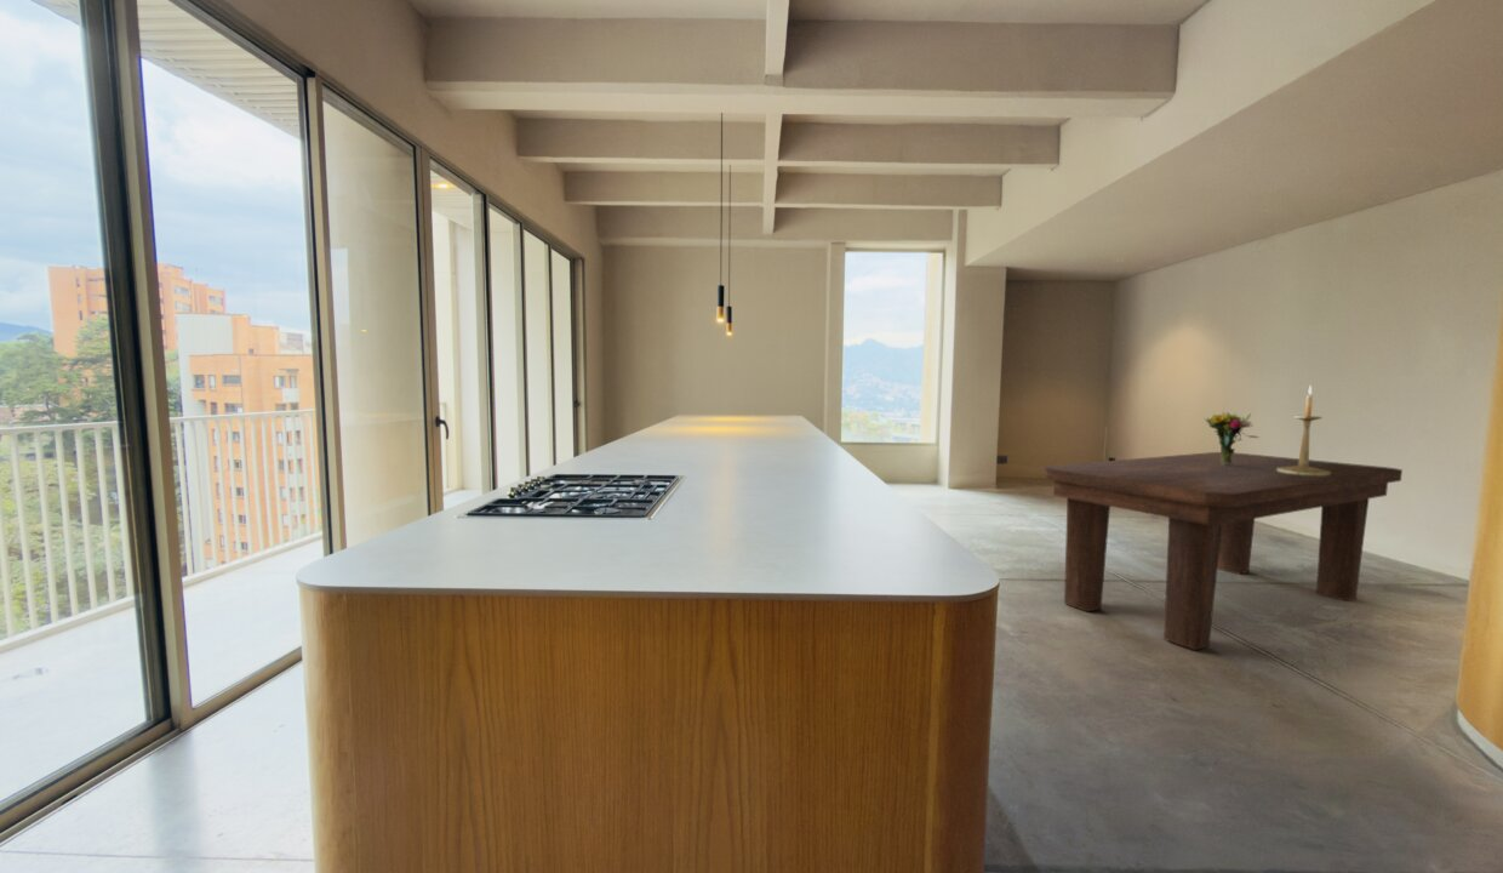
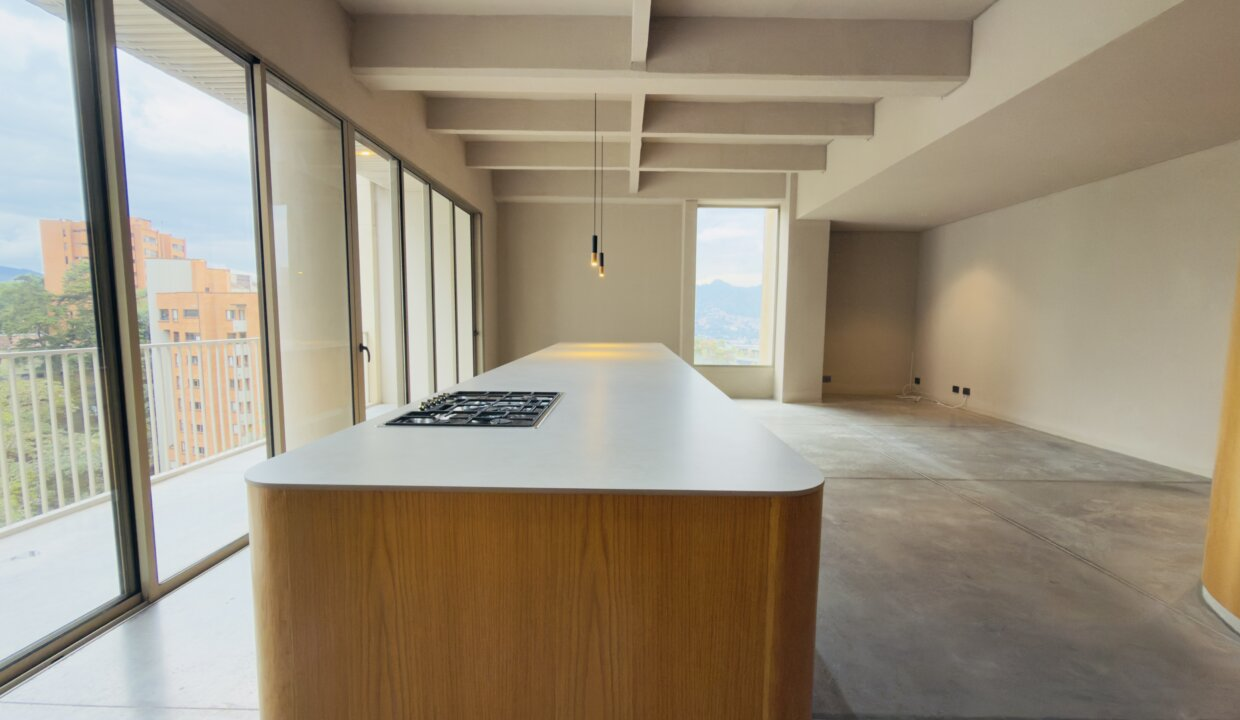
- candlestick [1276,384,1331,477]
- dining table [1044,451,1404,651]
- bouquet [1204,410,1261,464]
